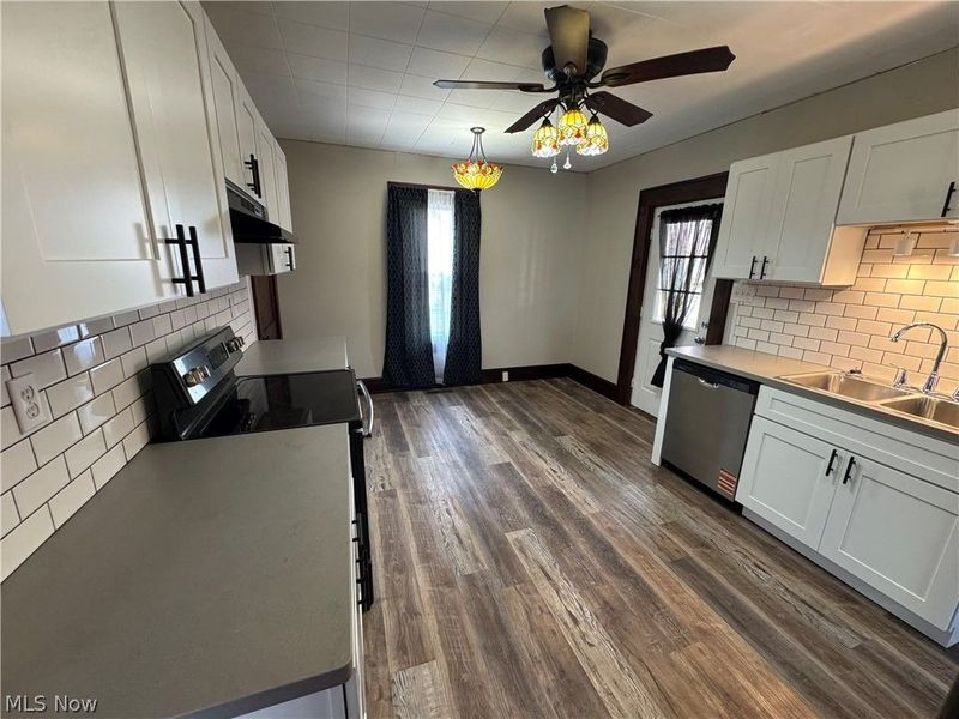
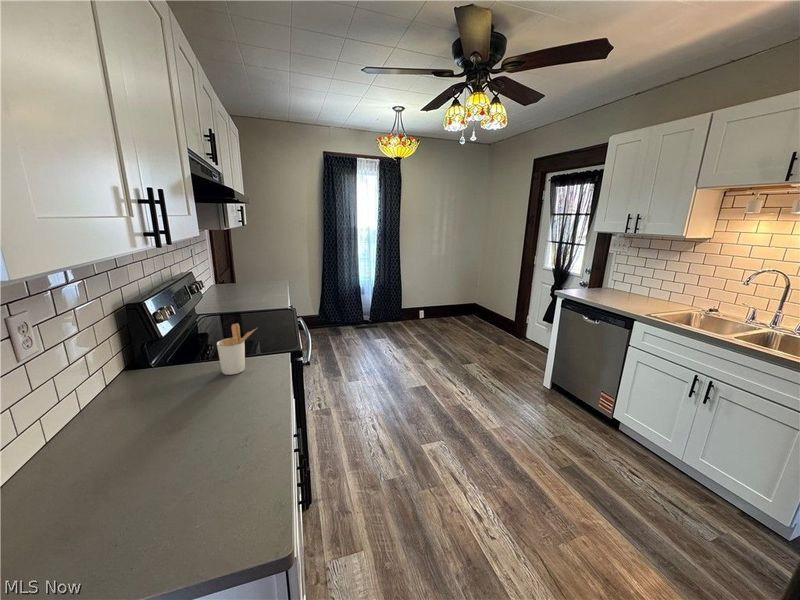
+ utensil holder [216,322,258,376]
